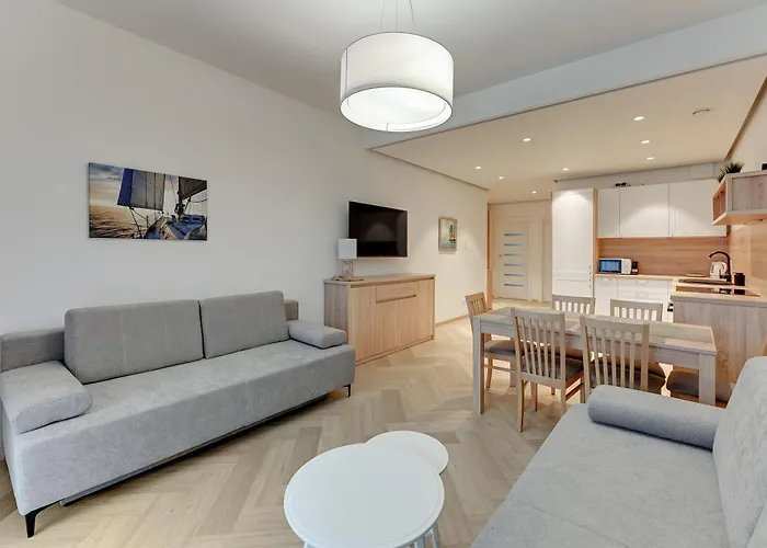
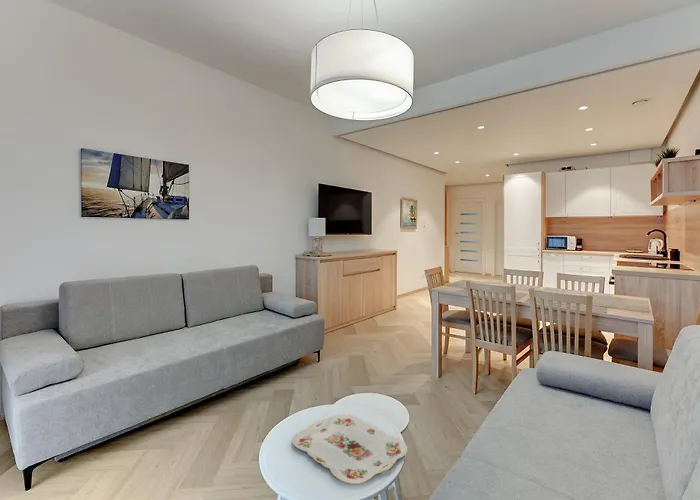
+ serving tray [291,413,408,485]
